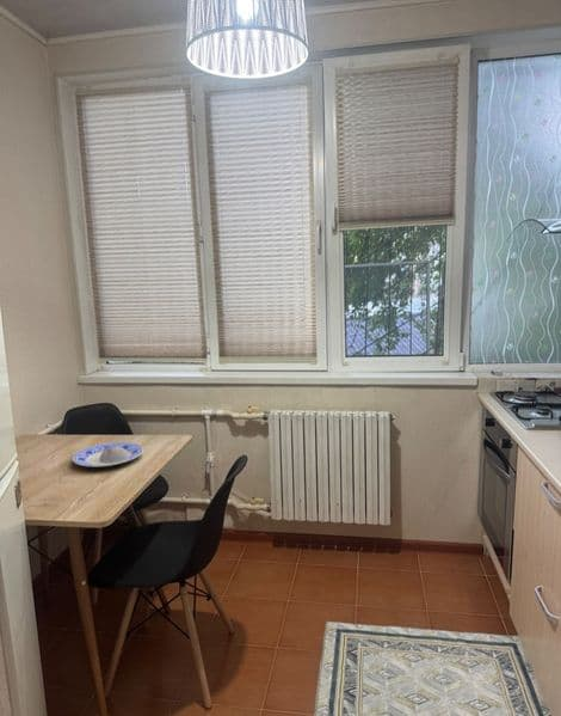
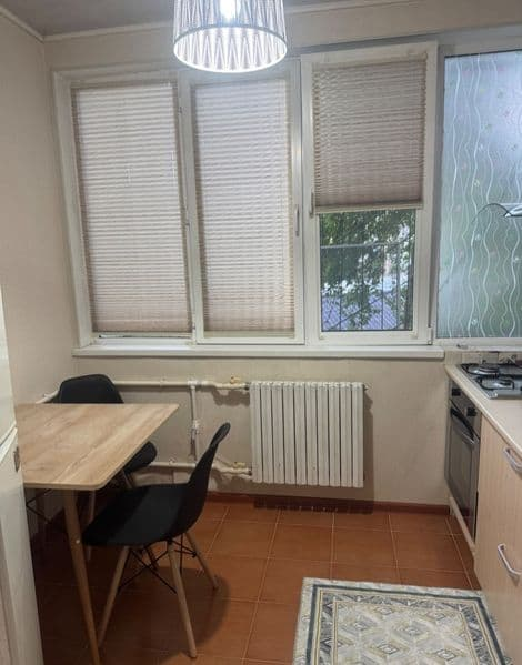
- plate [72,441,144,467]
